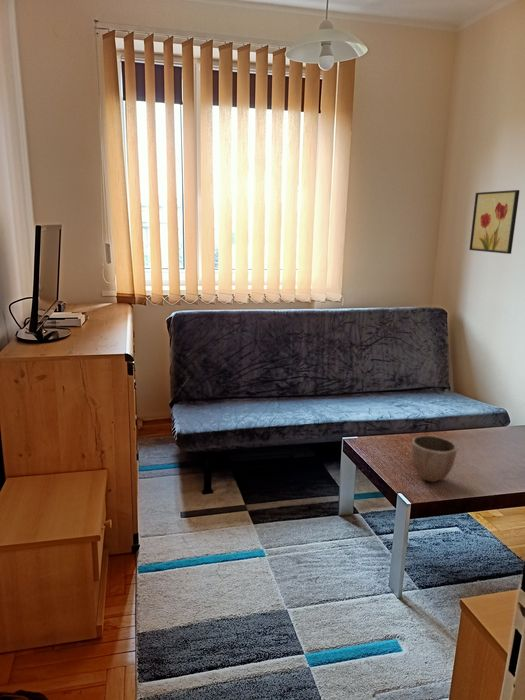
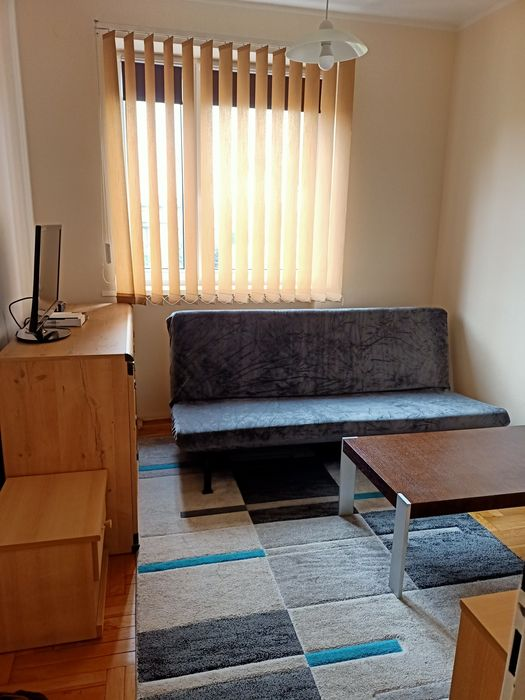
- decorative bowl [411,434,458,483]
- wall art [468,189,521,255]
